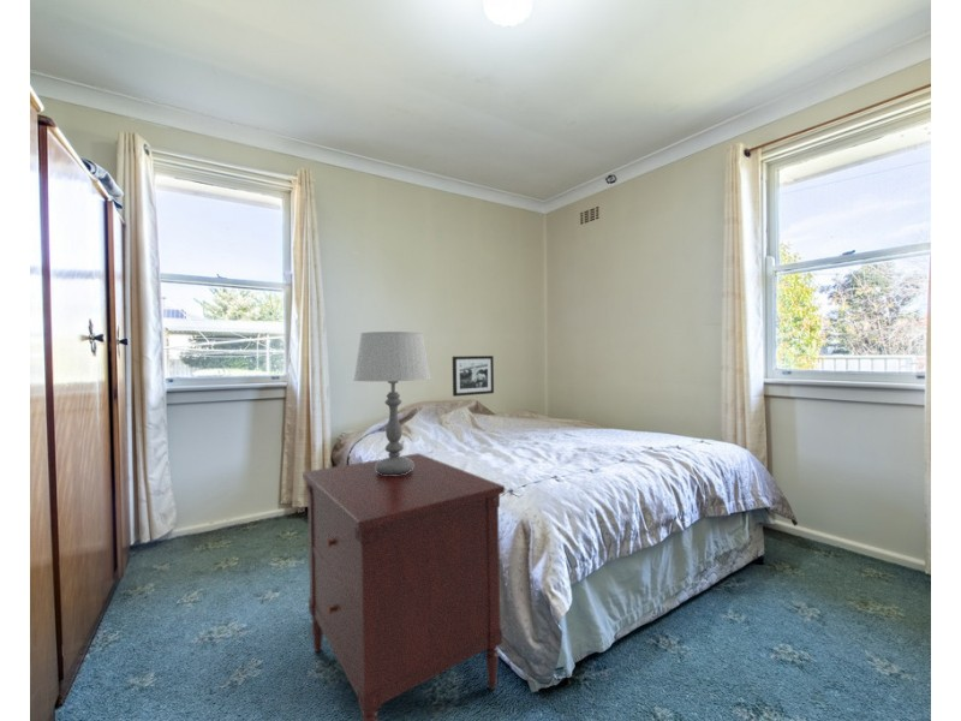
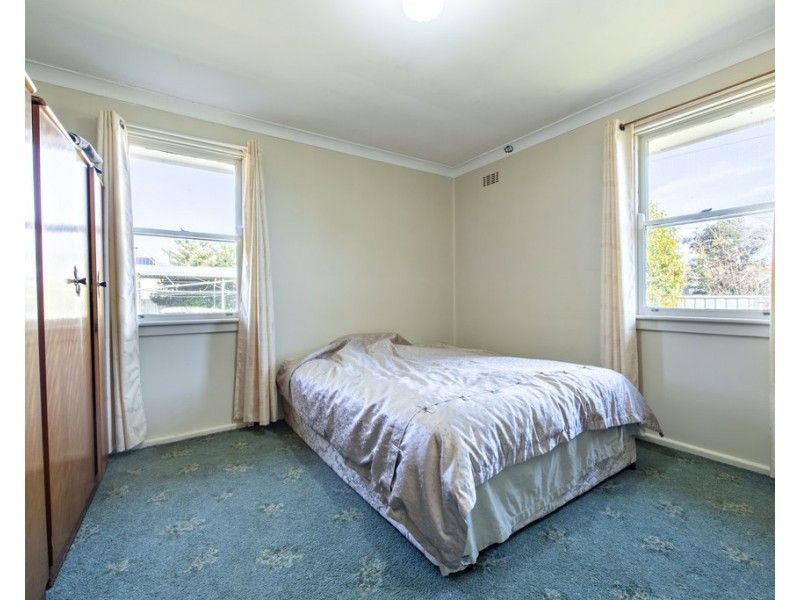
- picture frame [452,354,495,398]
- dresser [302,452,506,721]
- table lamp [352,330,432,475]
